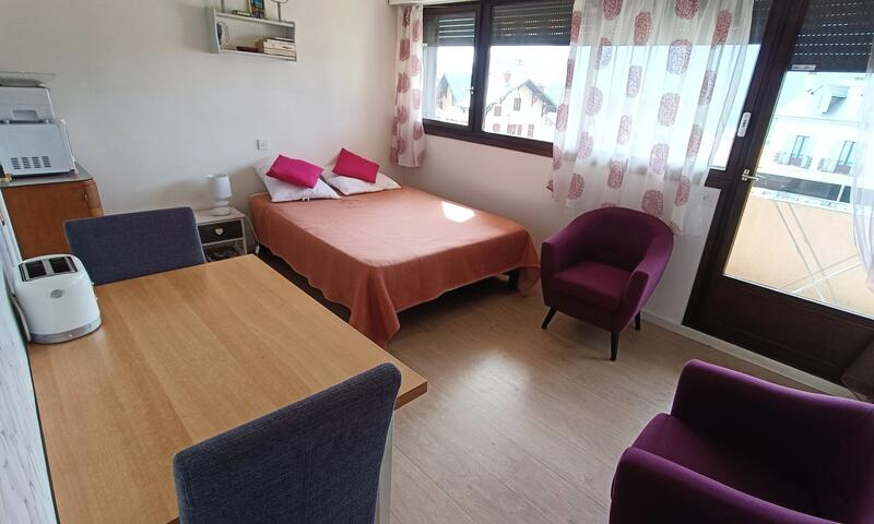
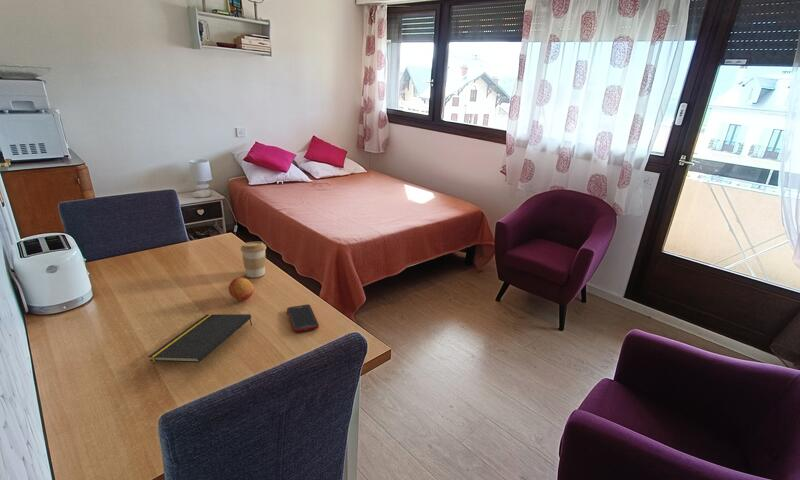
+ coffee cup [240,241,267,279]
+ notepad [147,313,253,364]
+ cell phone [286,304,320,333]
+ fruit [228,277,255,302]
